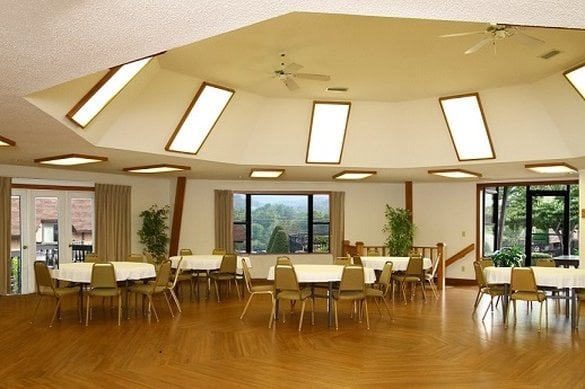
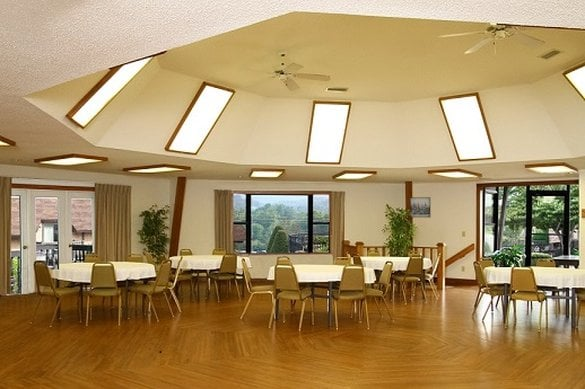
+ wall art [409,196,431,218]
